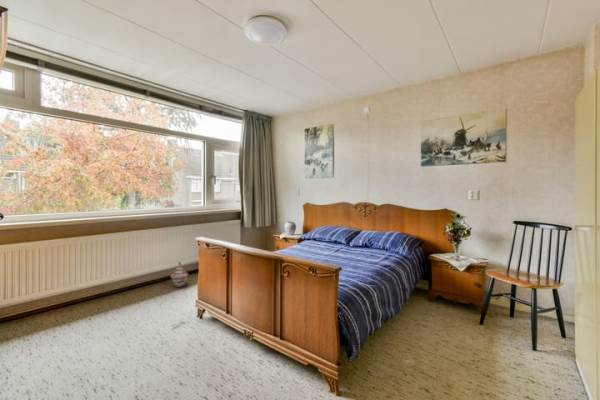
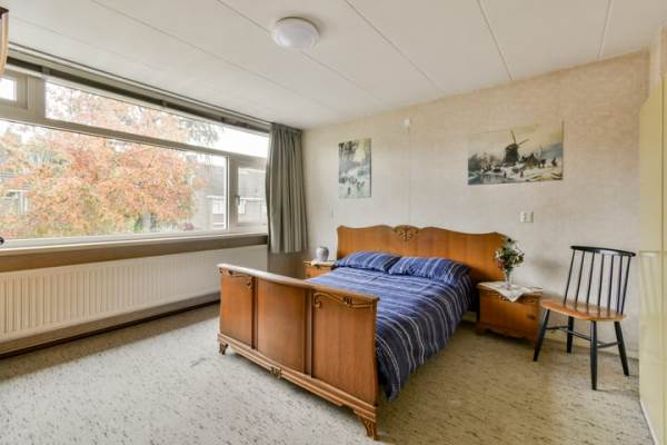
- woven basket [170,261,189,288]
